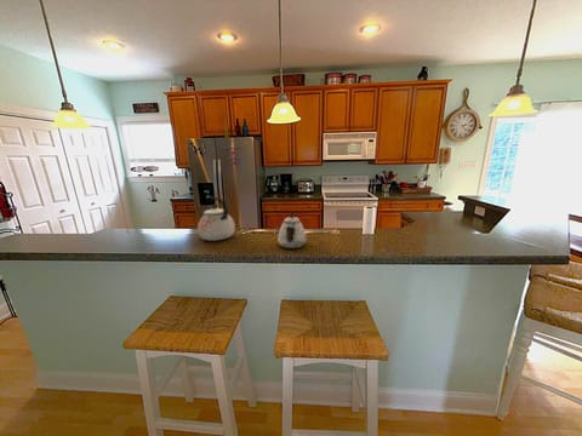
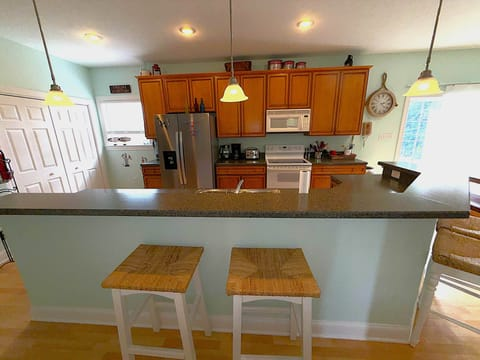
- kettle [196,195,236,242]
- teapot [276,214,308,249]
